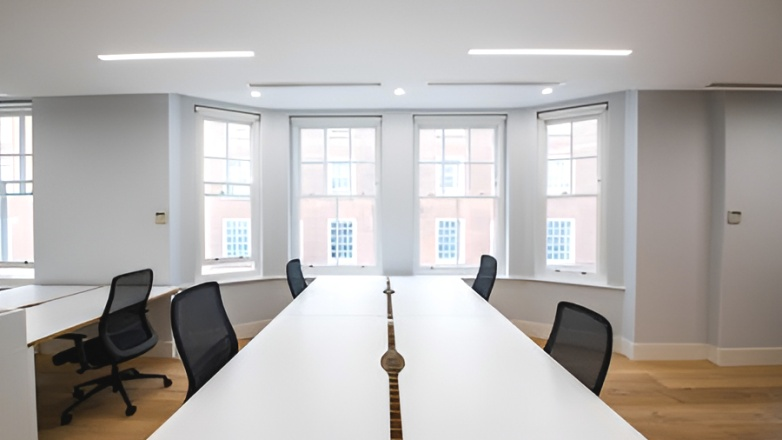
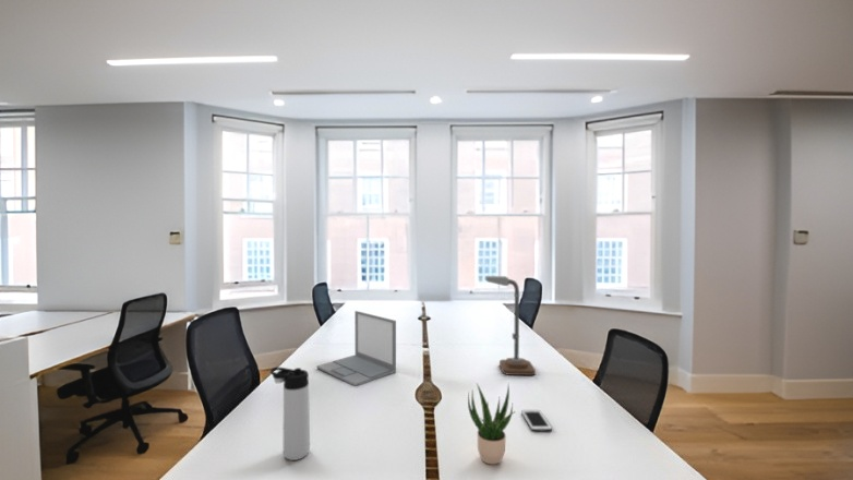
+ laptop [315,310,397,387]
+ desk lamp [484,275,537,376]
+ cell phone [520,409,553,432]
+ potted plant [467,383,517,466]
+ thermos bottle [269,367,311,461]
